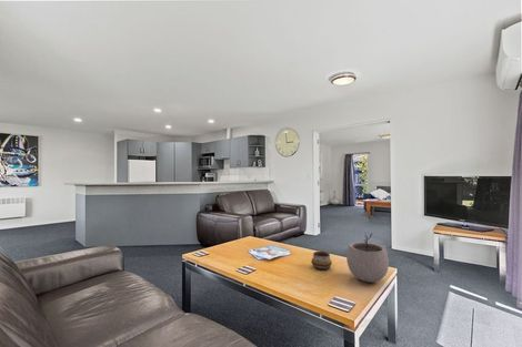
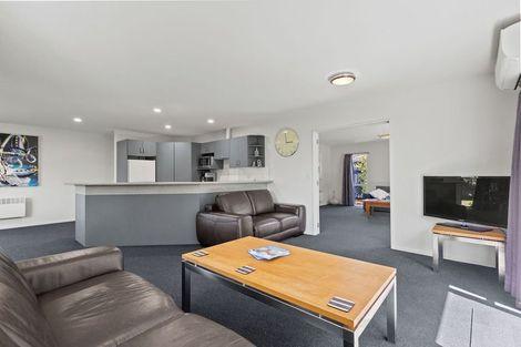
- decorative bowl [311,251,333,271]
- plant pot [345,233,390,283]
